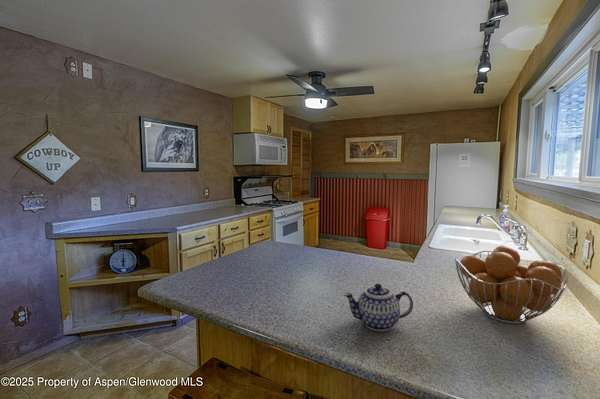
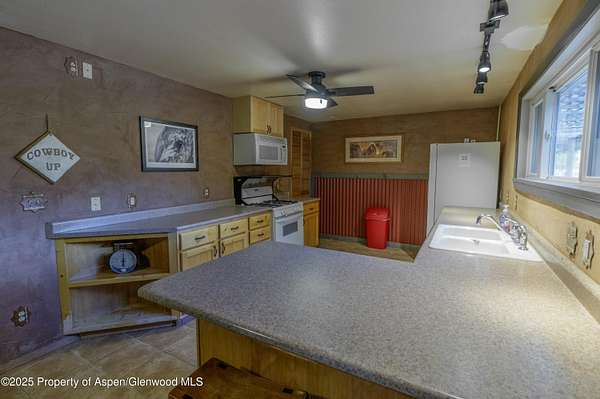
- fruit basket [454,245,569,325]
- teapot [343,283,414,332]
